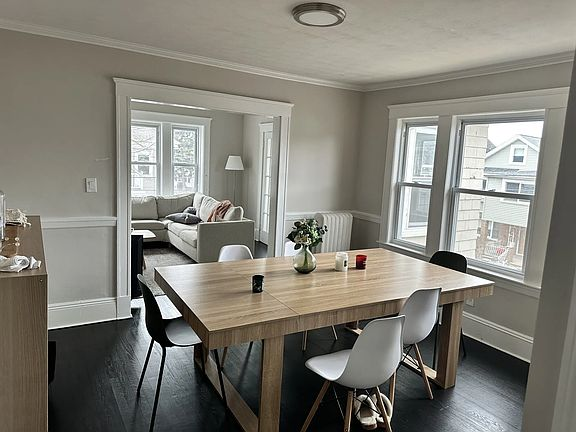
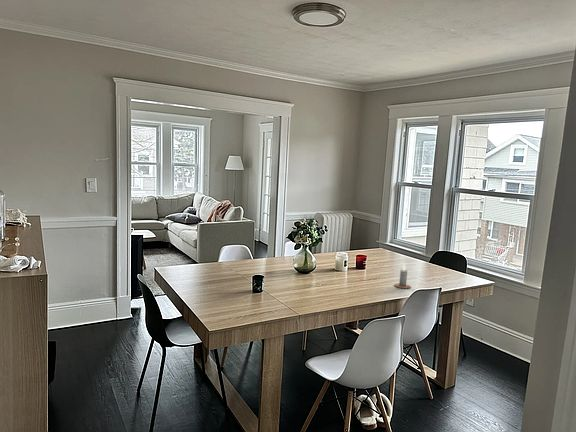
+ candle [394,263,412,289]
